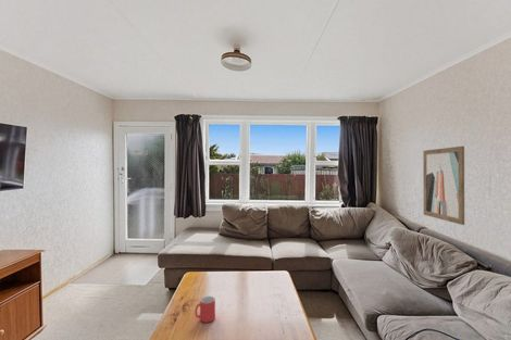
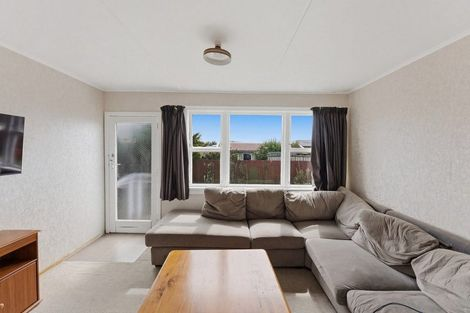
- wall art [422,146,465,226]
- mug [194,295,216,324]
